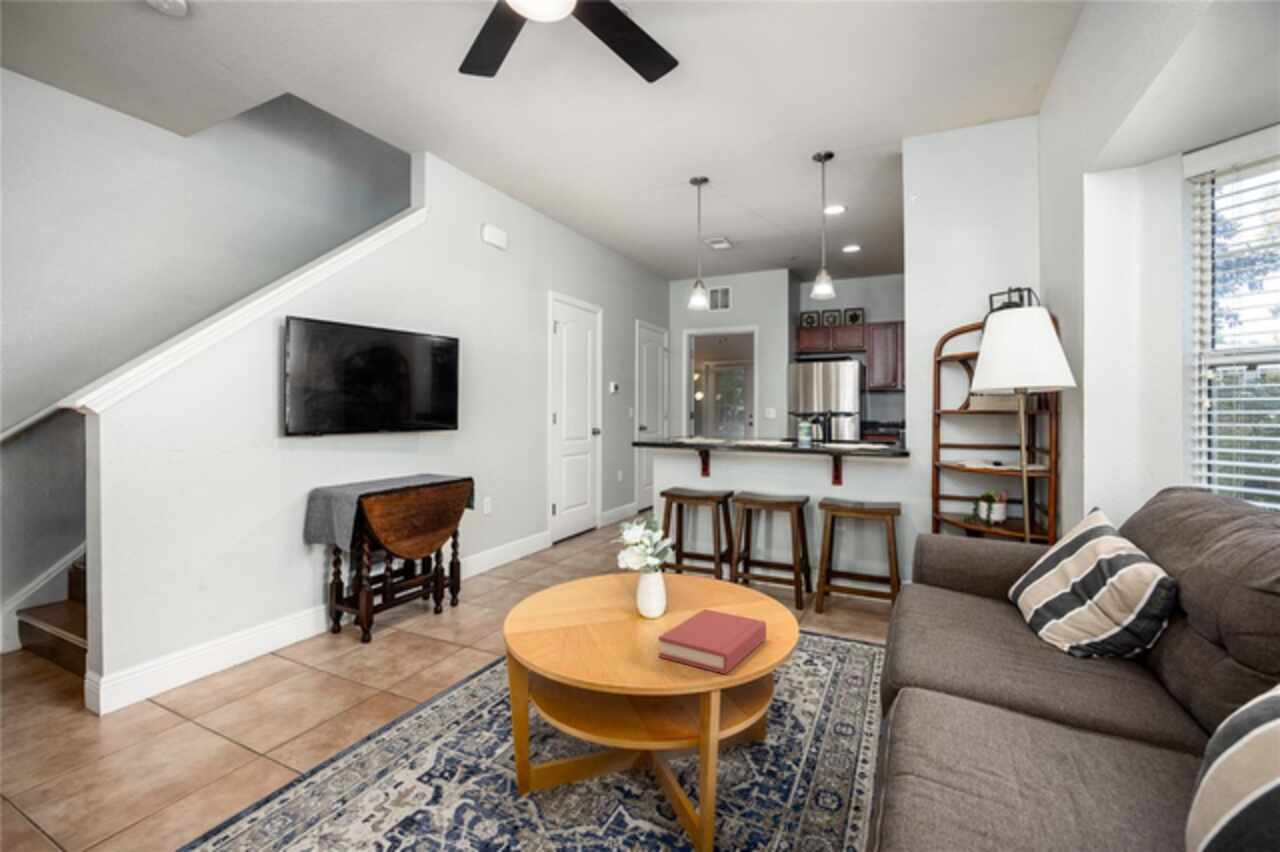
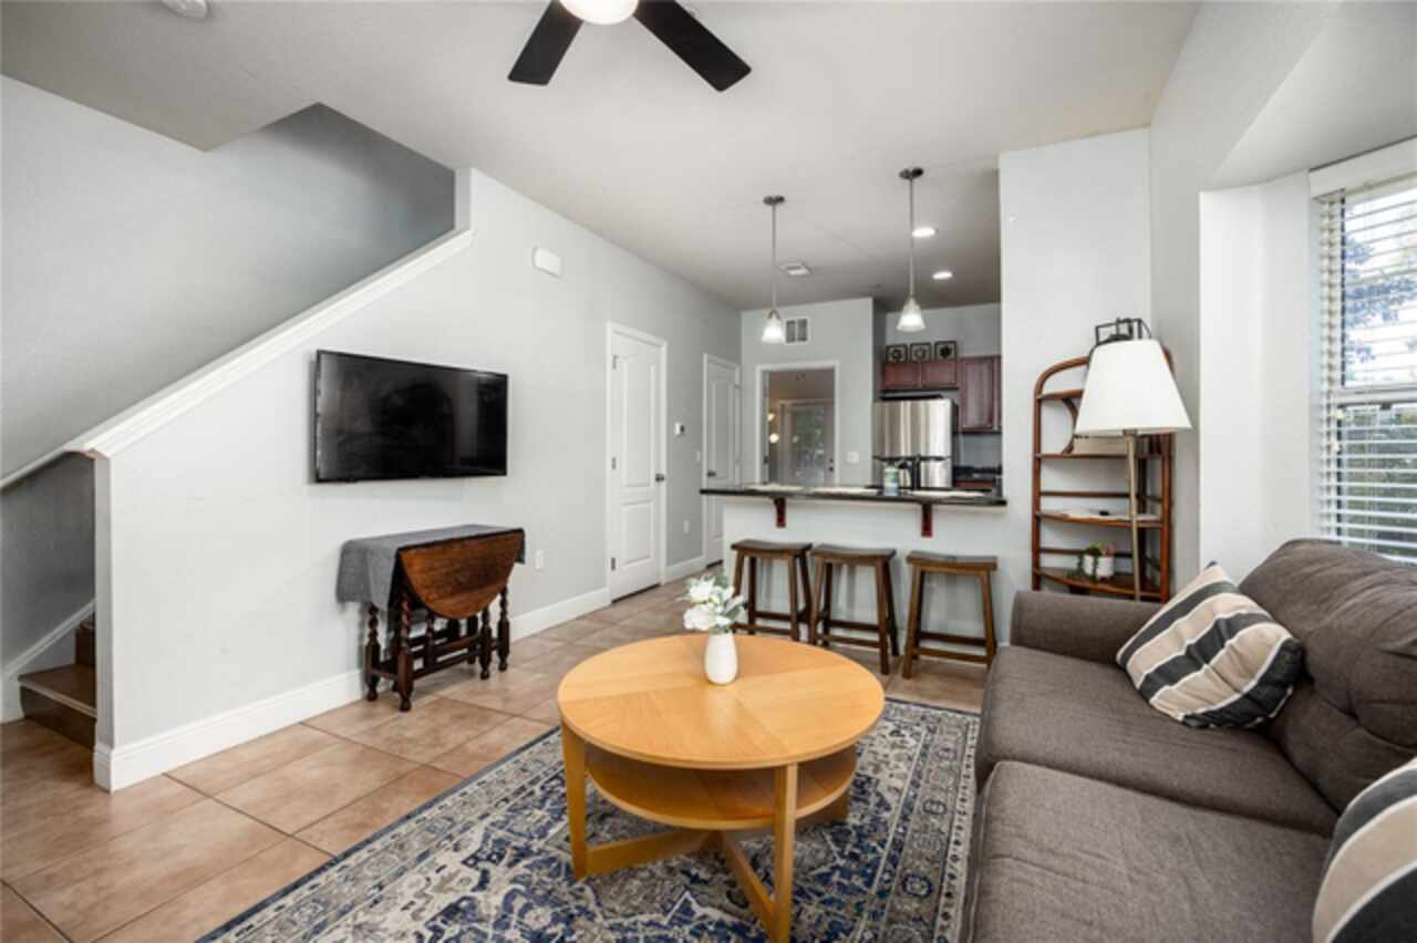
- hardback book [658,608,767,675]
